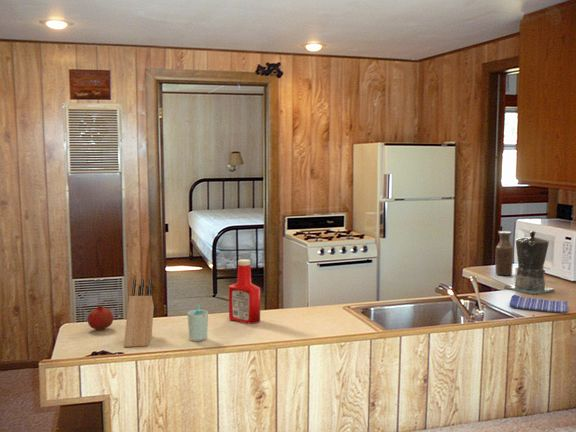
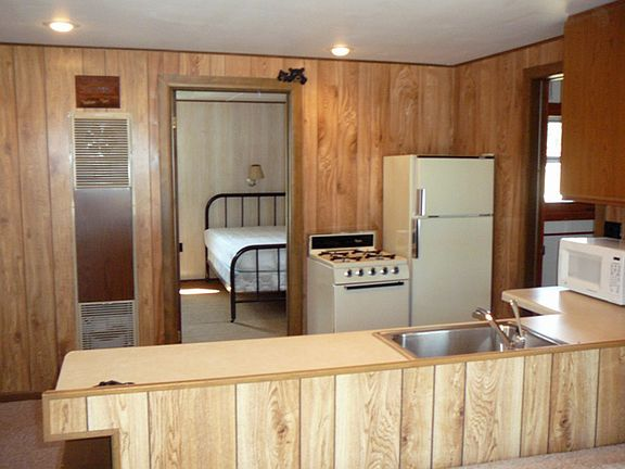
- bottle [494,230,514,277]
- soap bottle [228,258,261,325]
- dish towel [509,294,569,314]
- coffee maker [503,230,555,296]
- fruit [86,304,114,331]
- knife block [123,278,155,348]
- cup [187,304,209,342]
